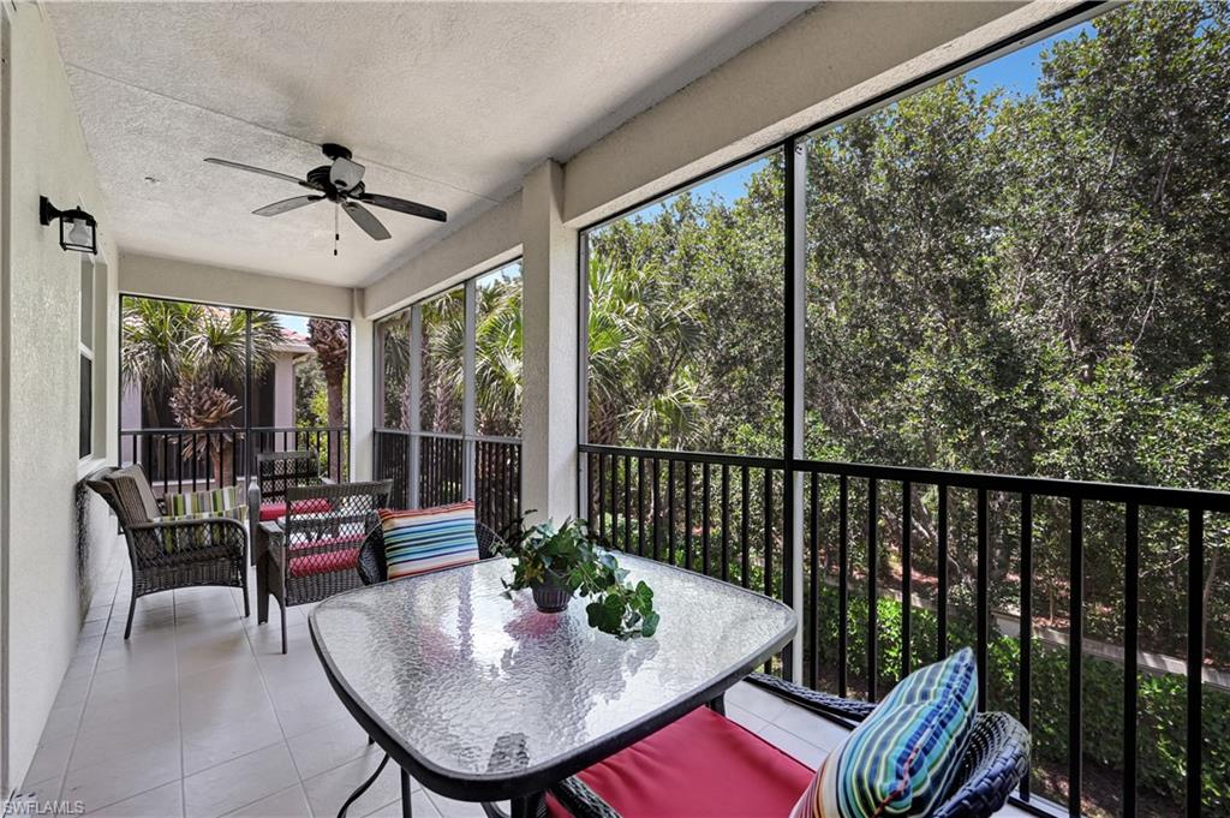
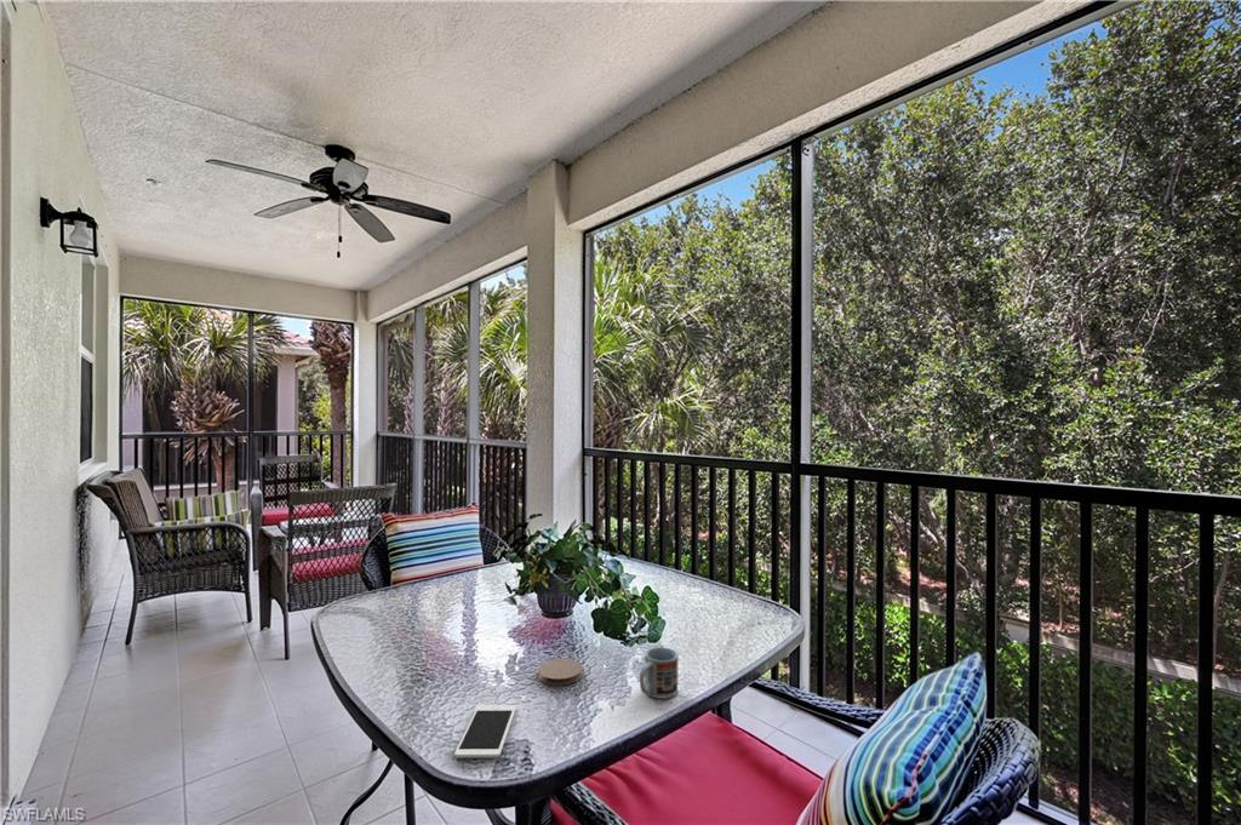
+ cell phone [453,704,517,758]
+ cup [639,646,680,700]
+ coaster [537,658,584,687]
